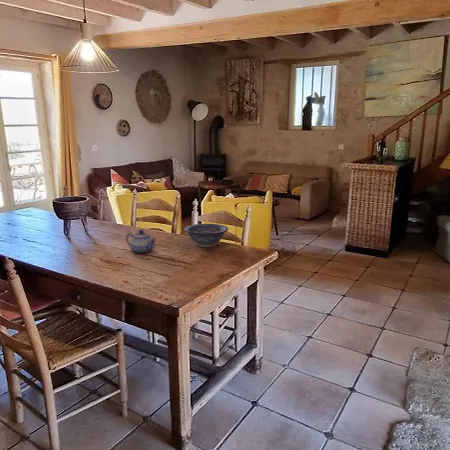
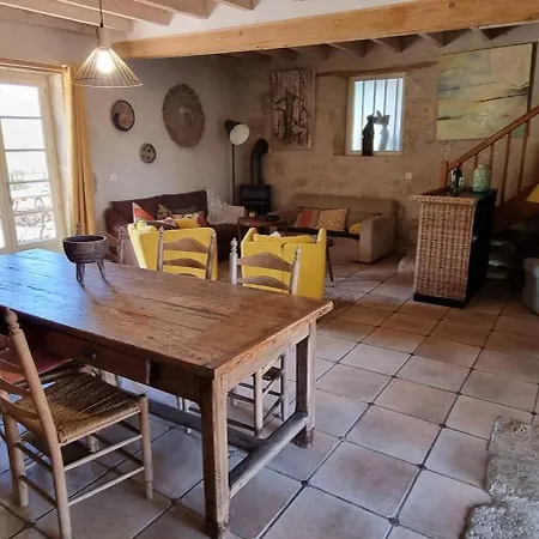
- teapot [125,228,157,254]
- decorative bowl [183,223,229,248]
